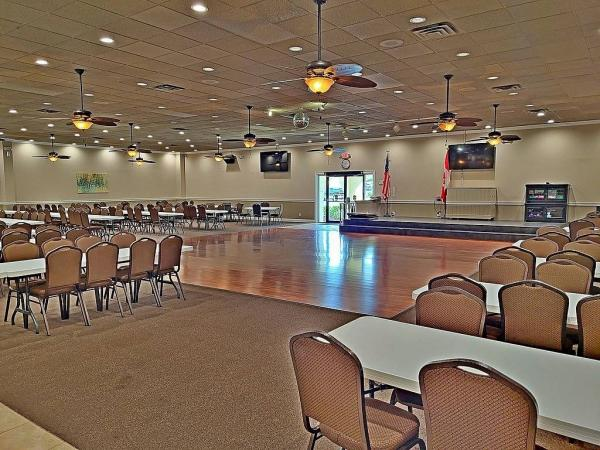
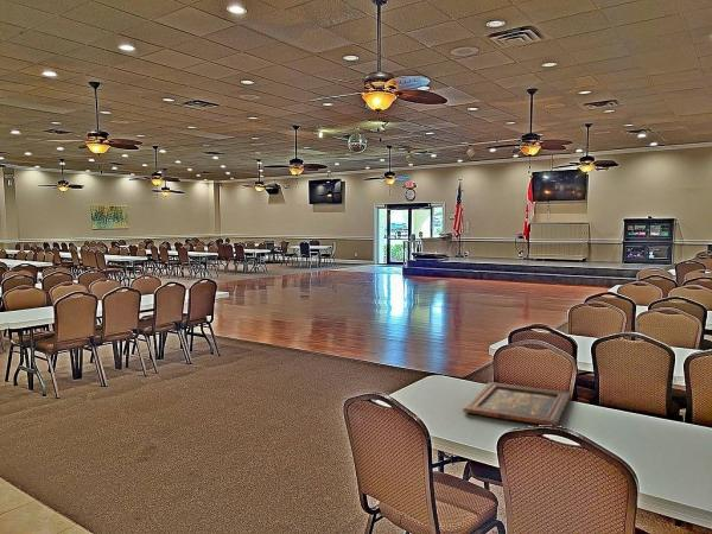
+ religious icon [462,381,572,427]
